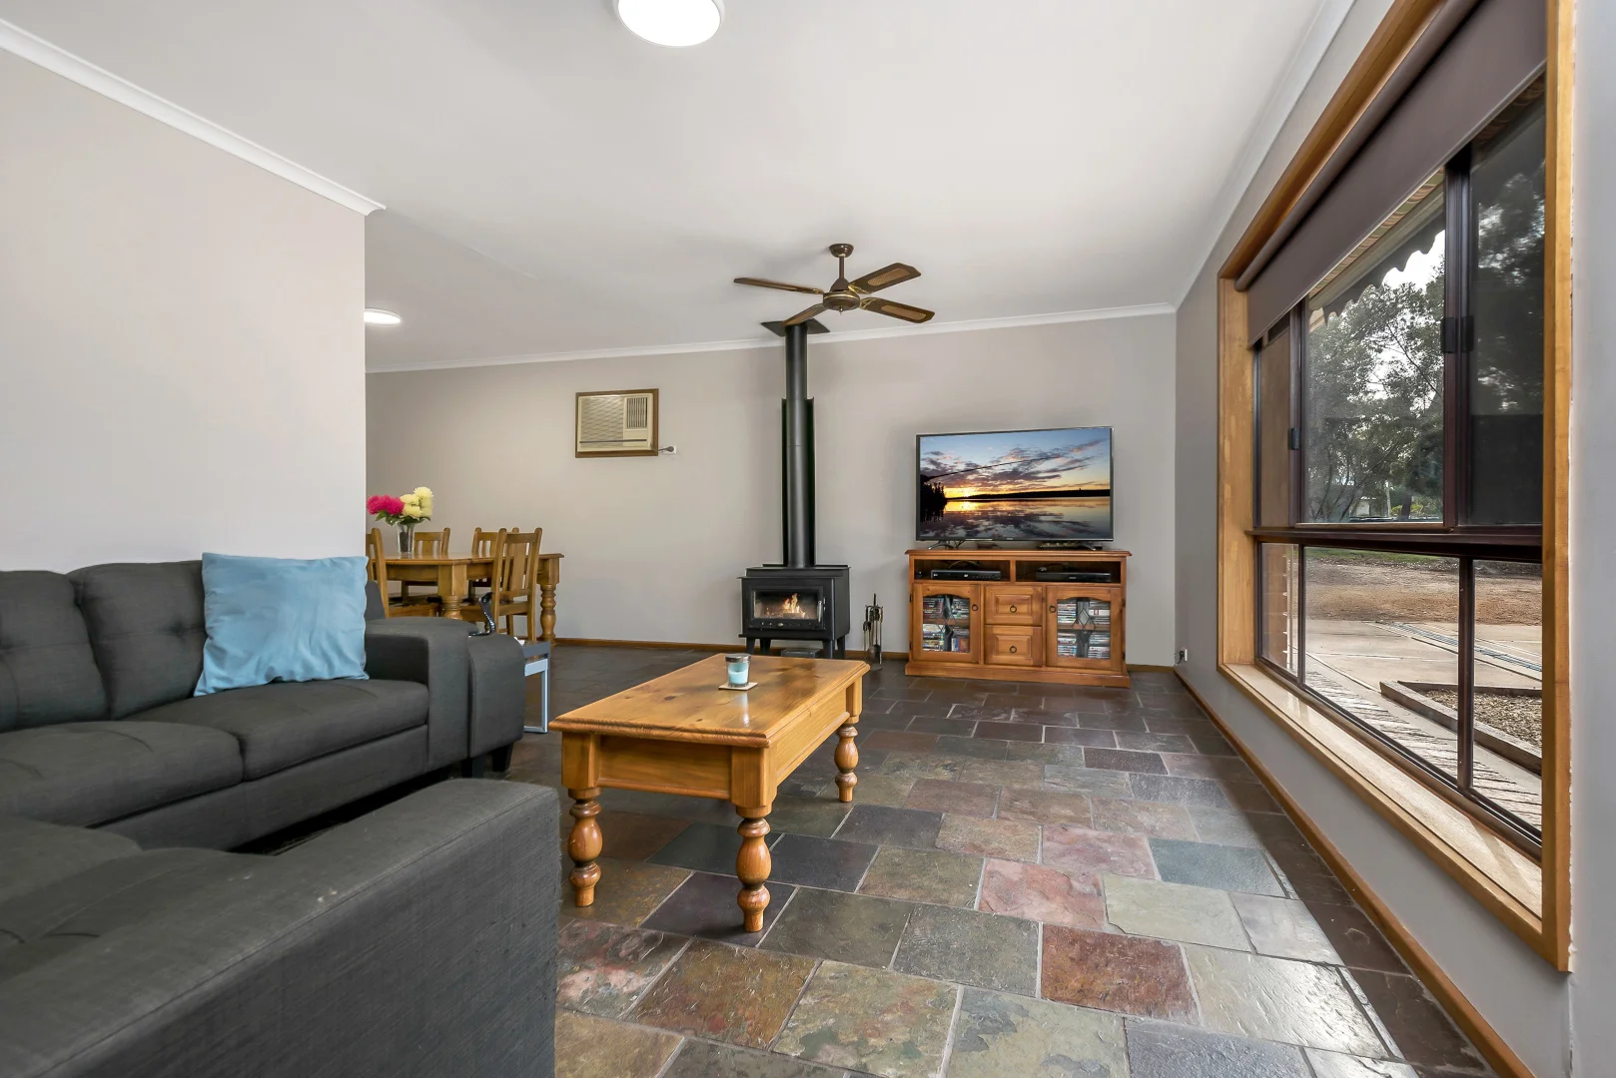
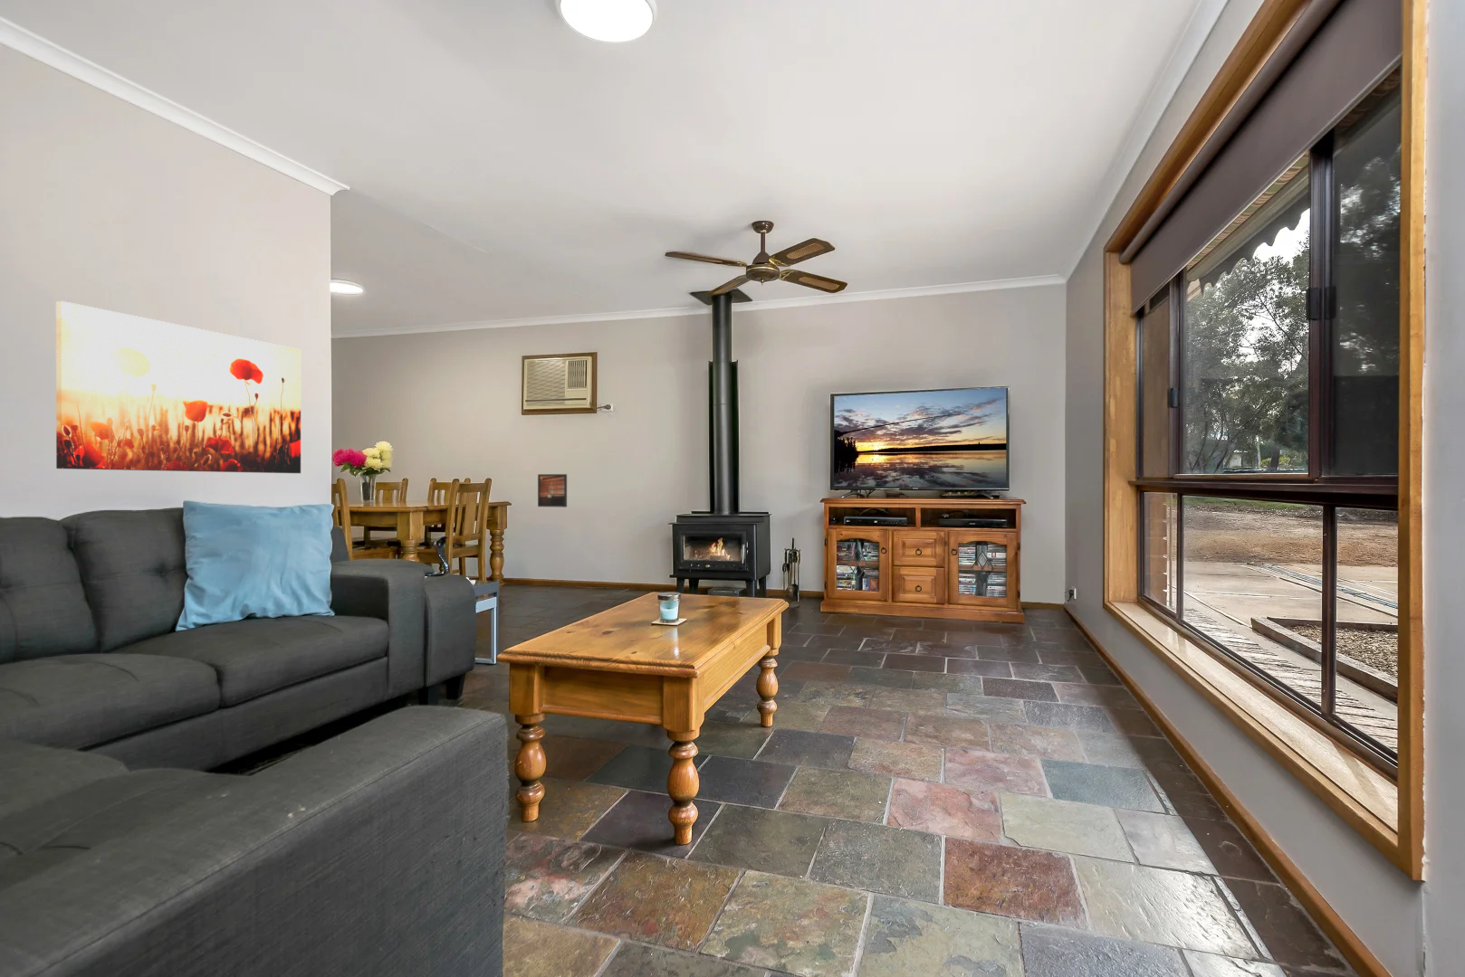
+ wall art [56,300,301,474]
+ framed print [537,473,567,508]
